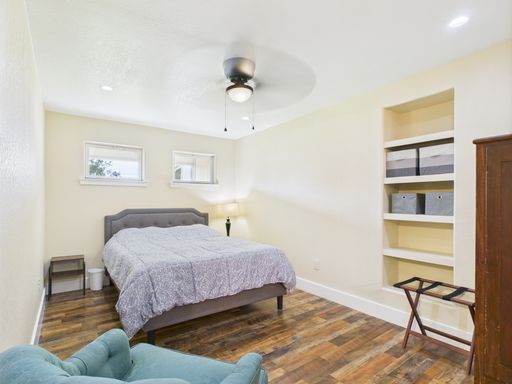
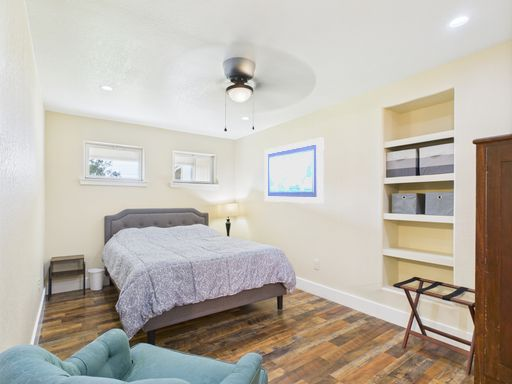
+ wall art [263,137,325,204]
